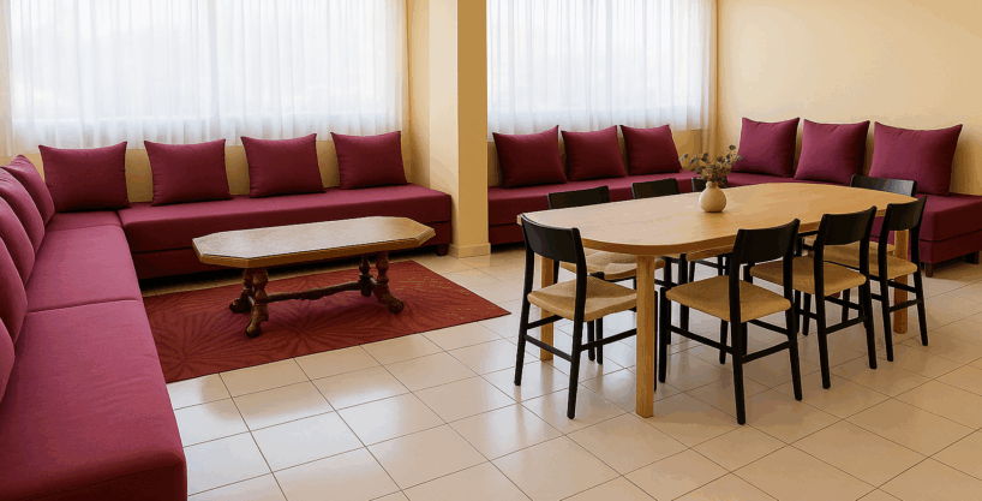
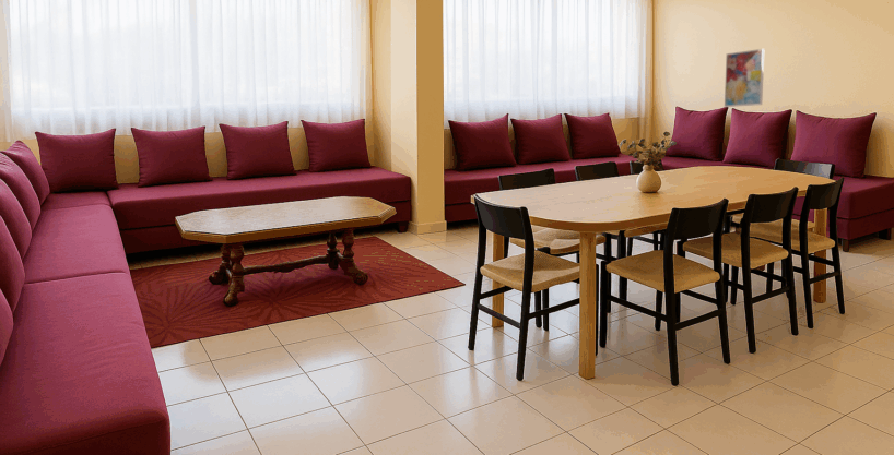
+ wall art [724,48,766,108]
